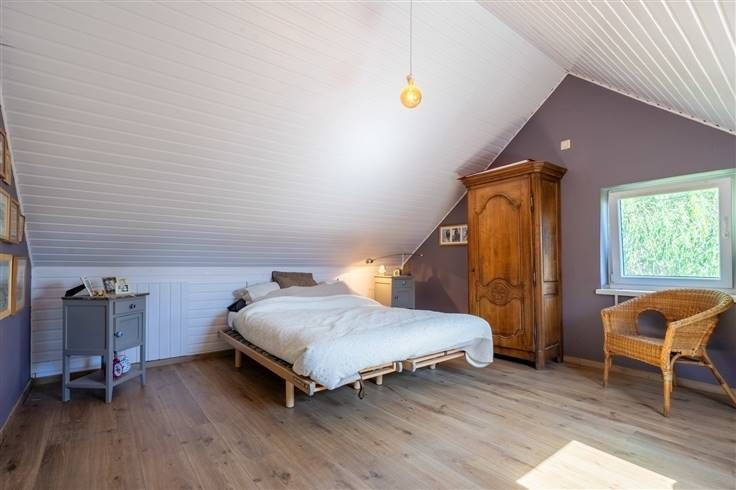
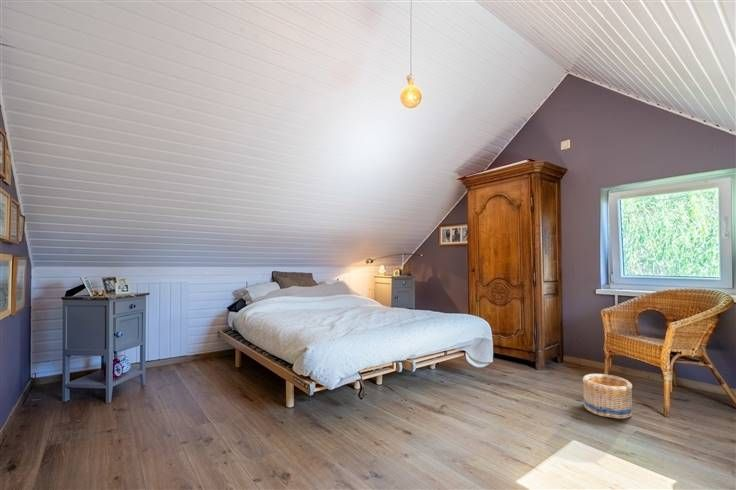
+ basket [582,373,633,420]
